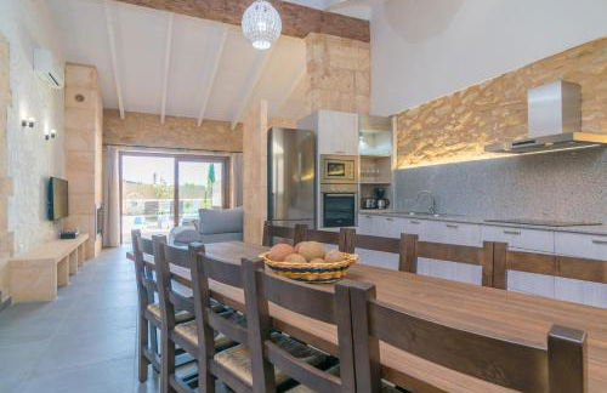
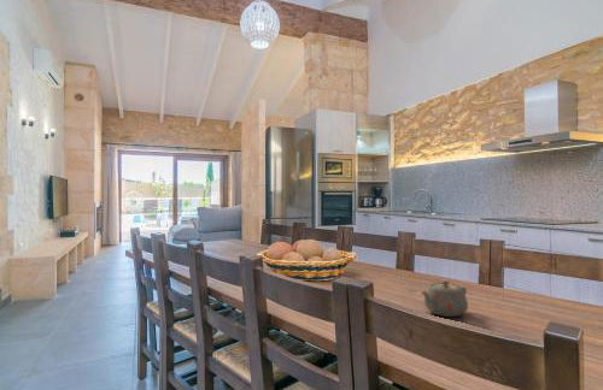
+ teapot [421,279,469,318]
